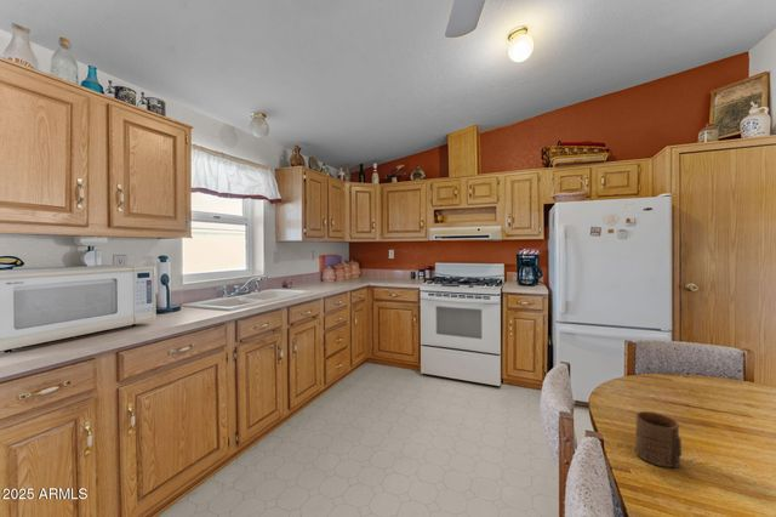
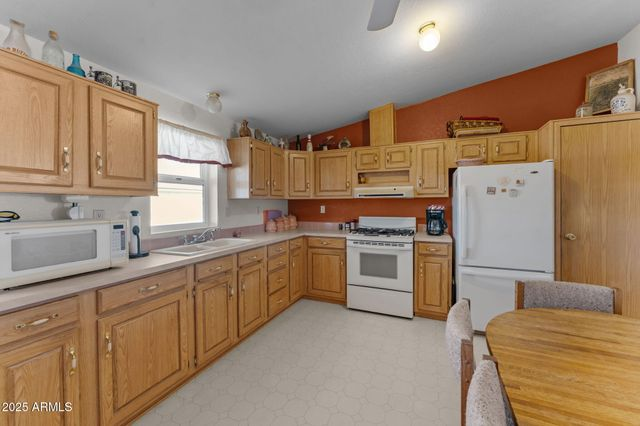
- cup [634,410,683,470]
